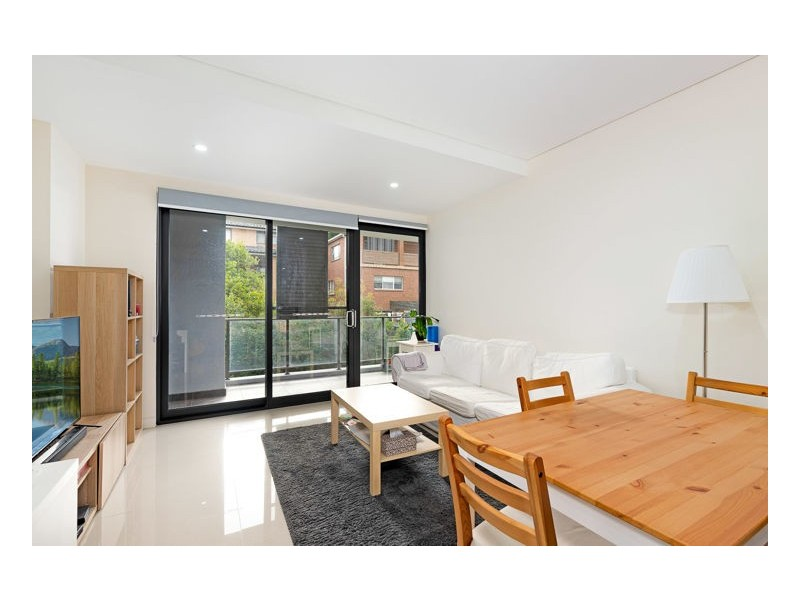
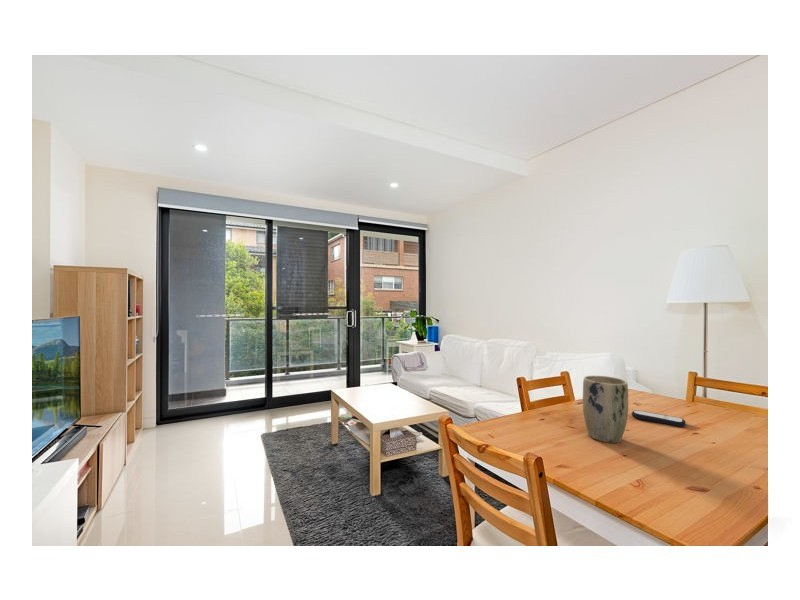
+ remote control [631,409,687,428]
+ plant pot [582,375,629,444]
